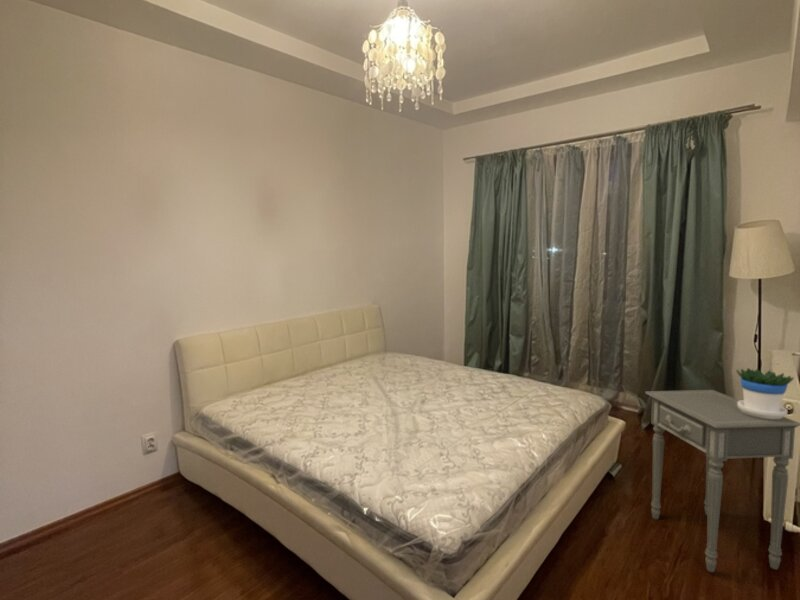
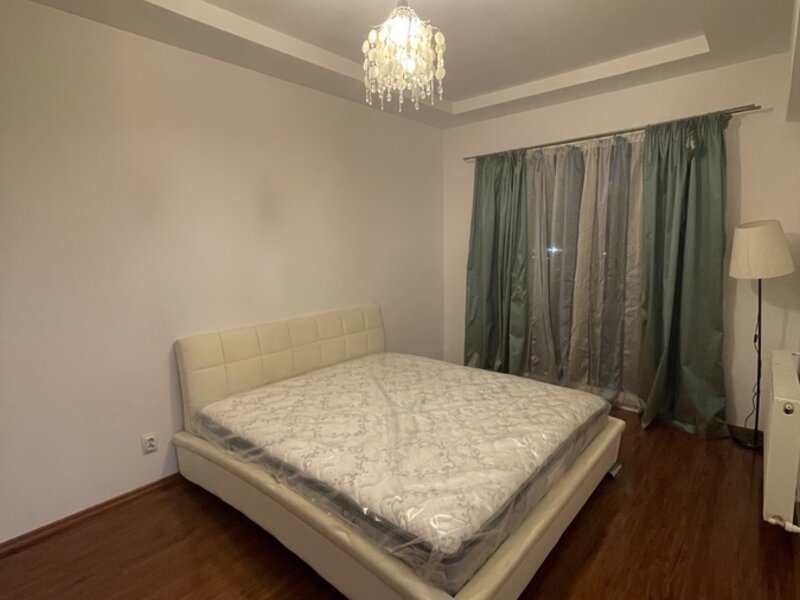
- side table [644,389,800,573]
- flowerpot [735,367,795,419]
